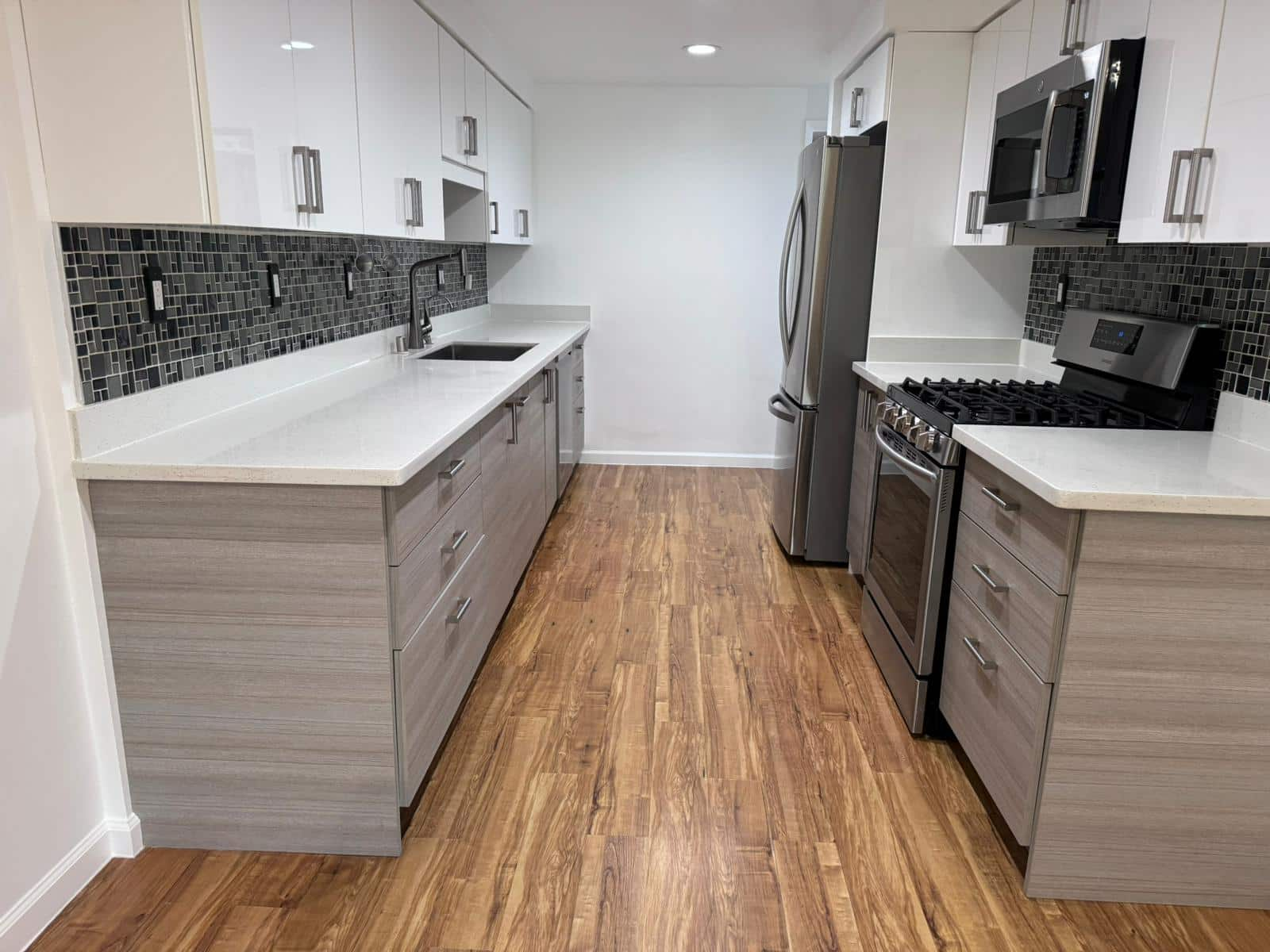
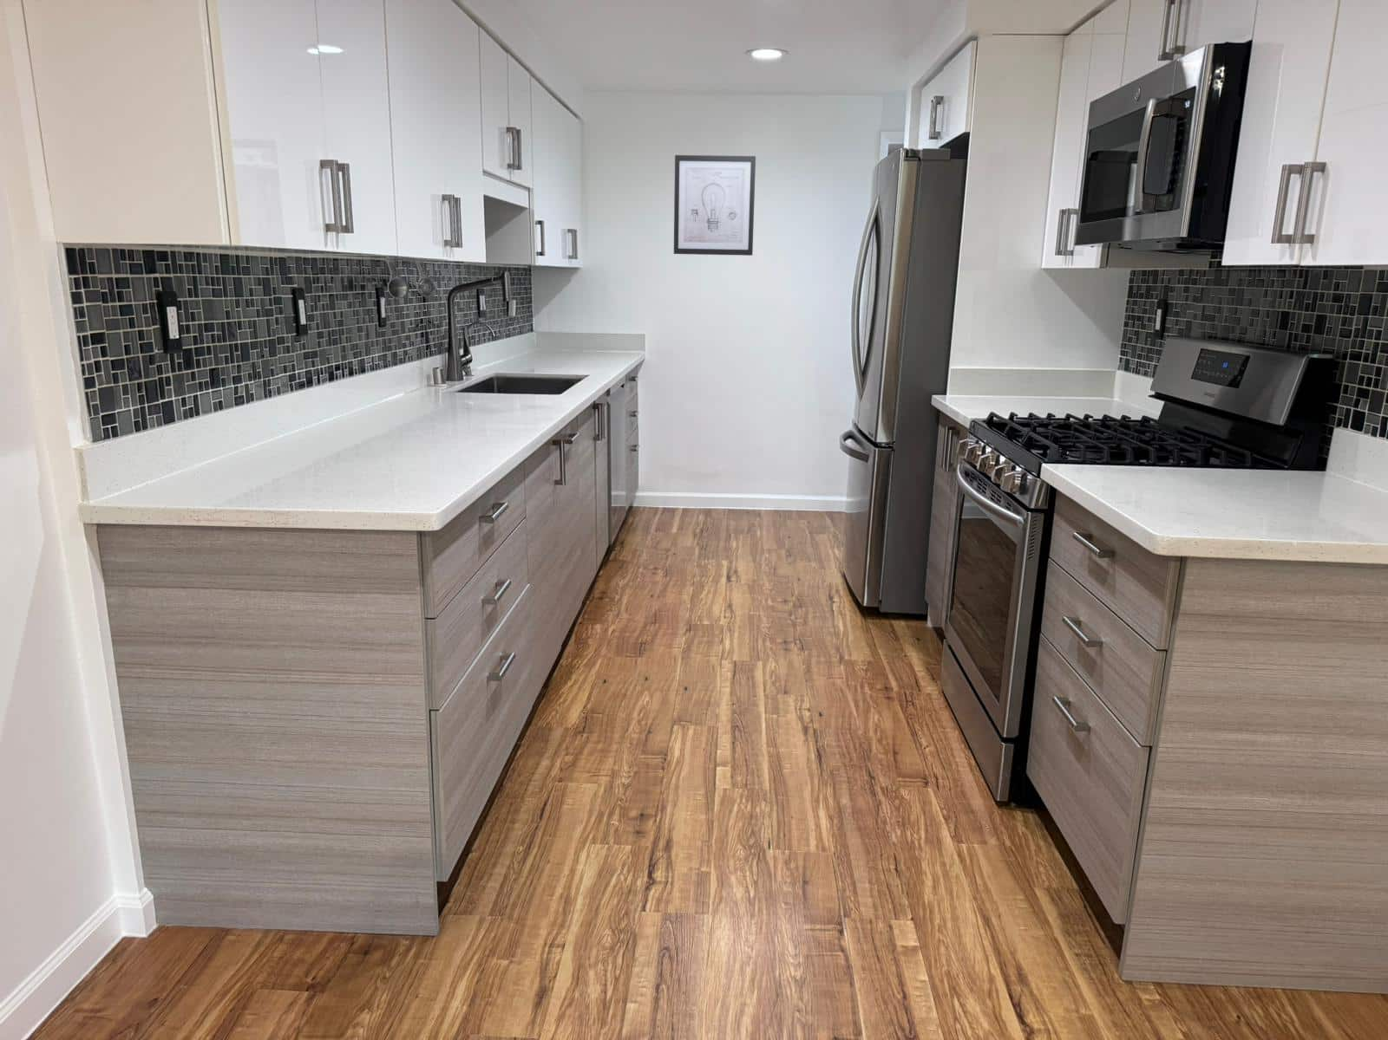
+ wall art [673,154,756,257]
